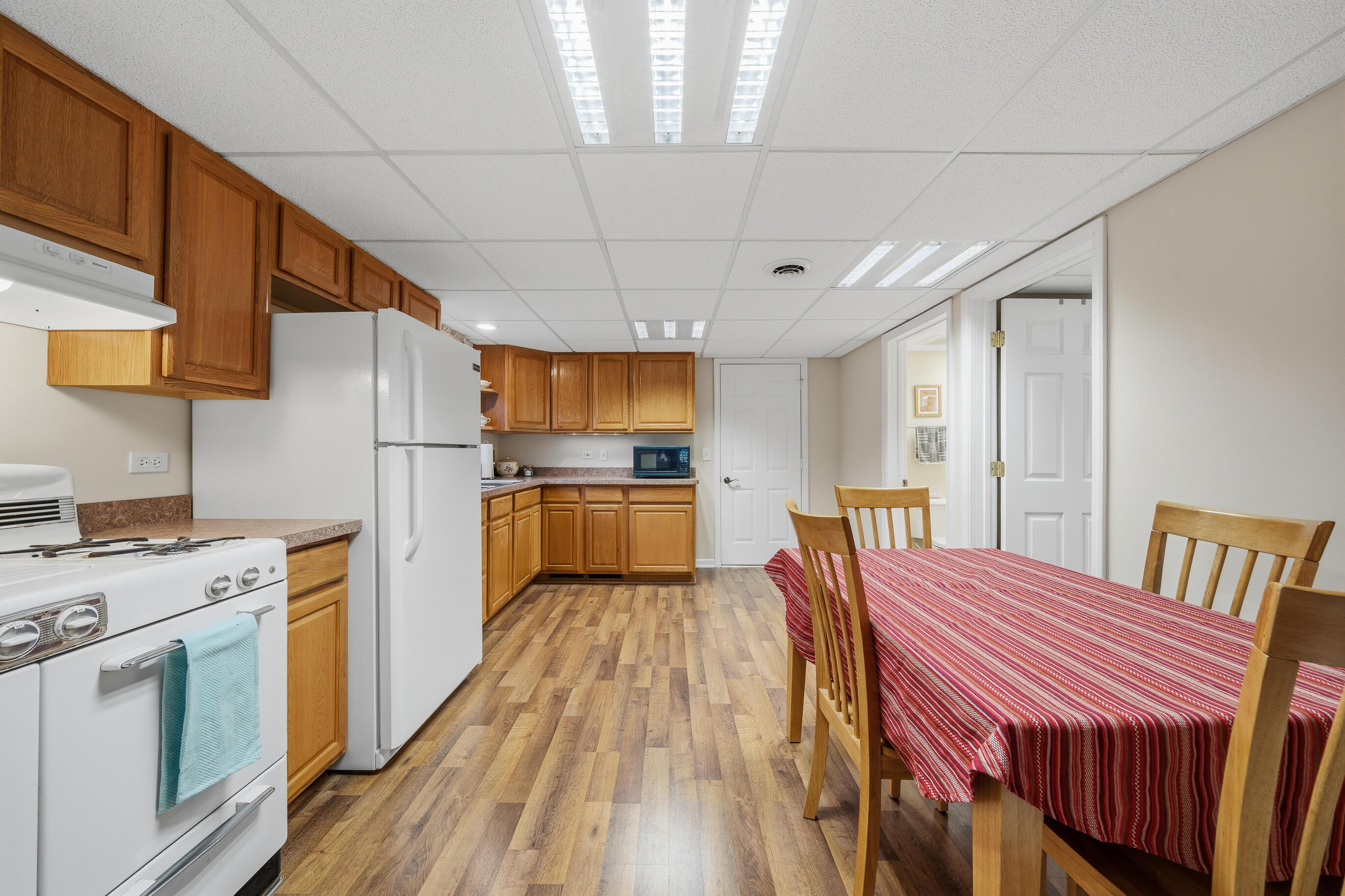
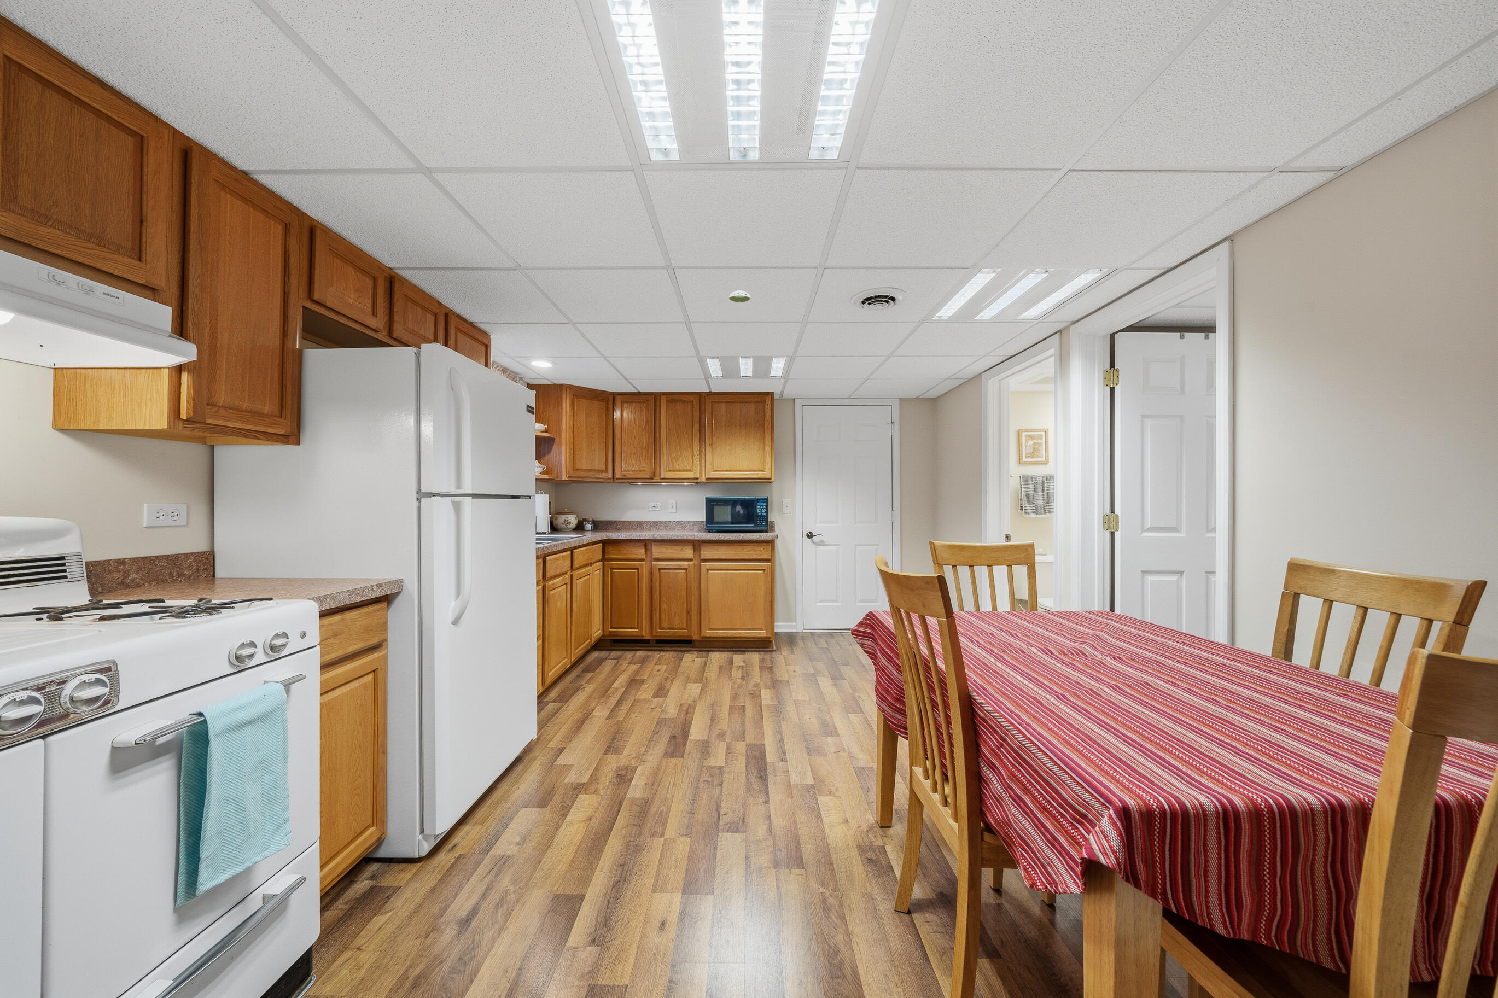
+ smoke detector [728,290,751,303]
